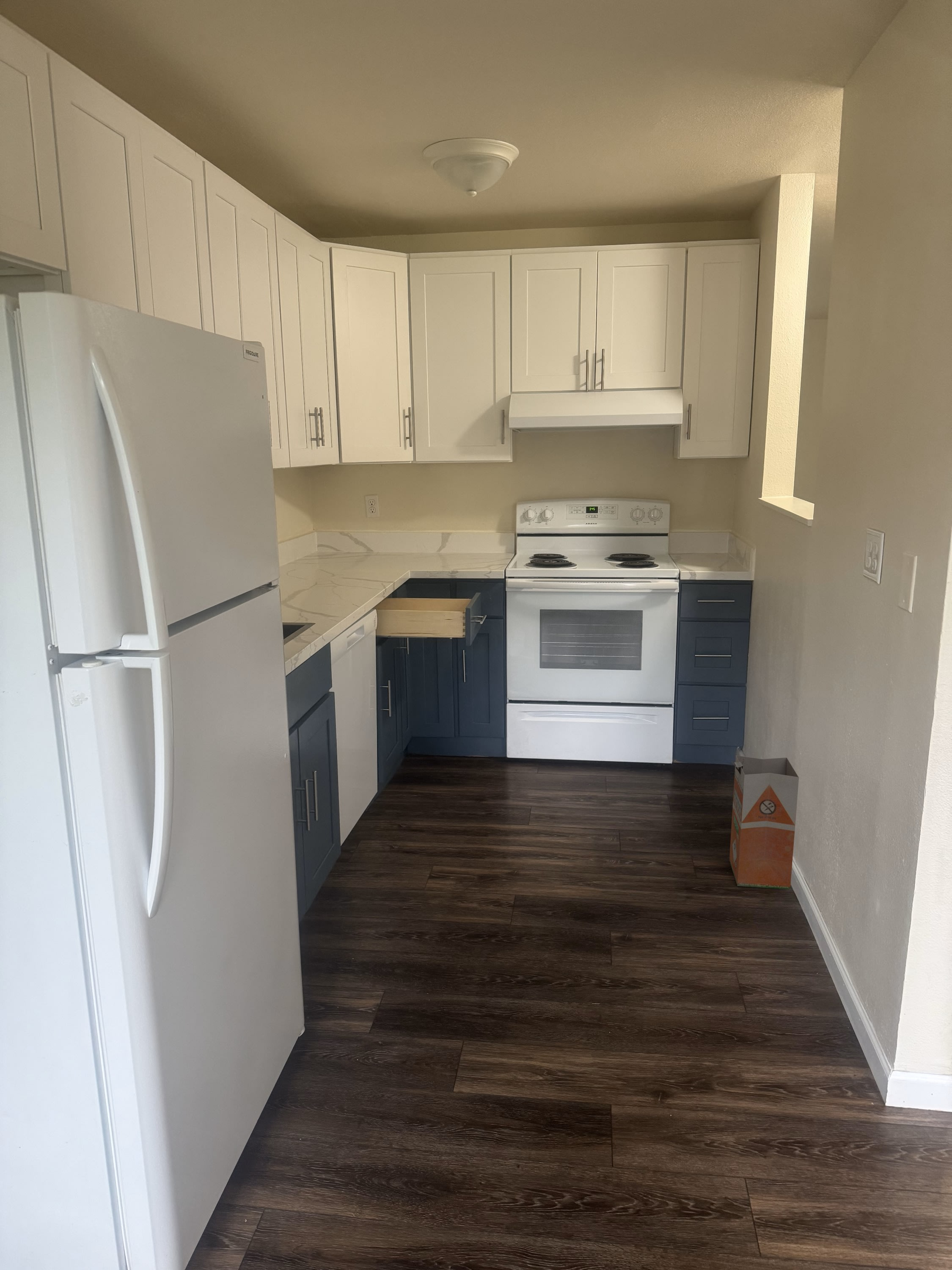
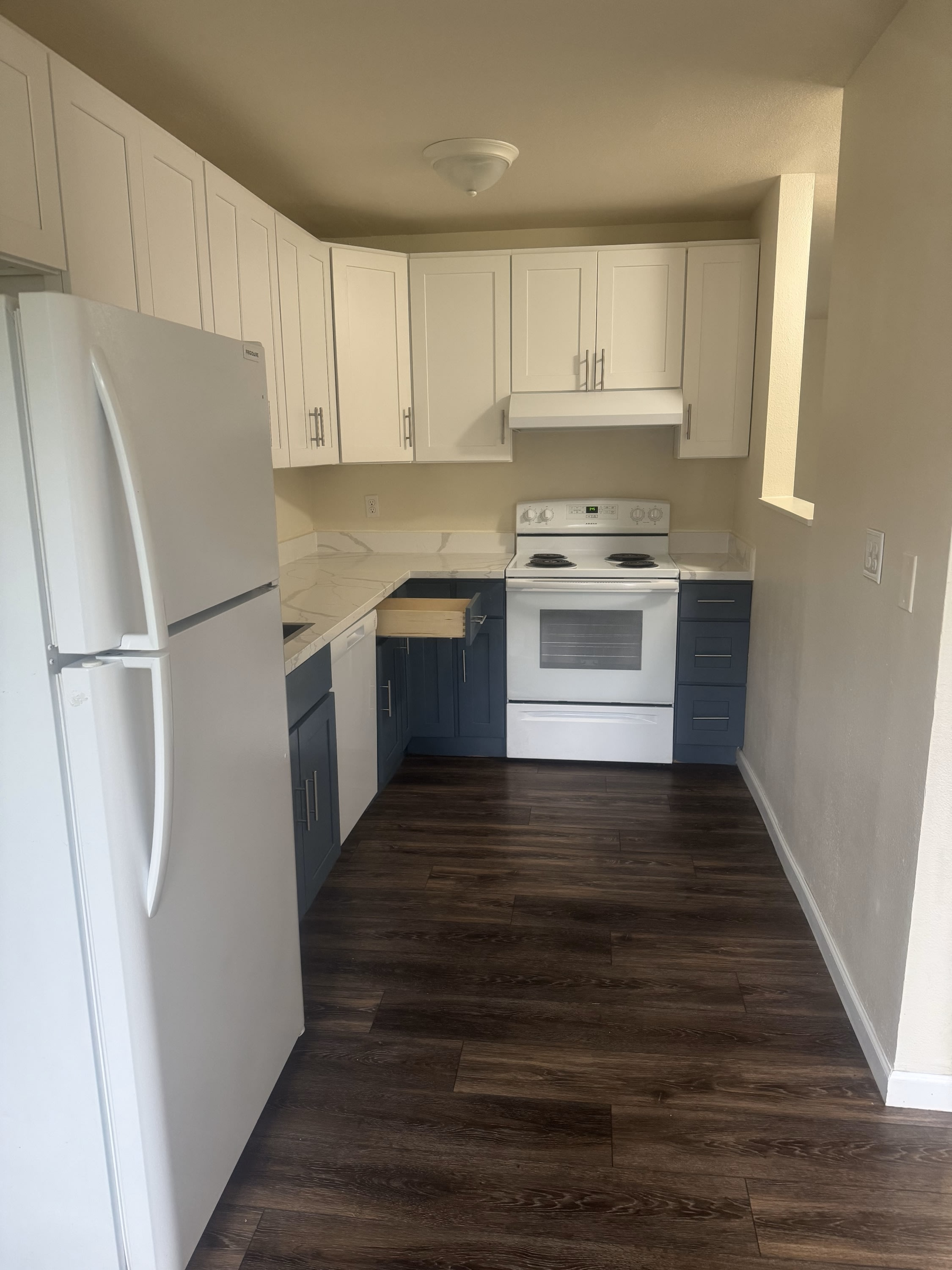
- waste bin [729,755,799,890]
